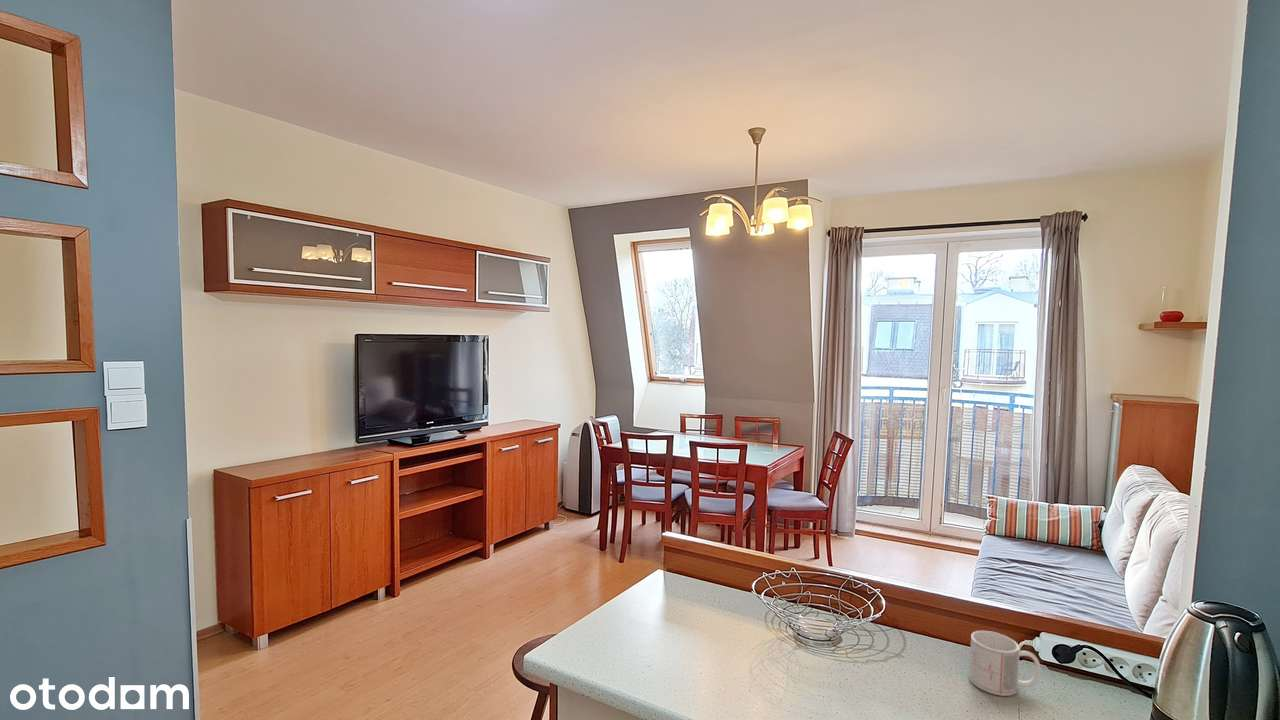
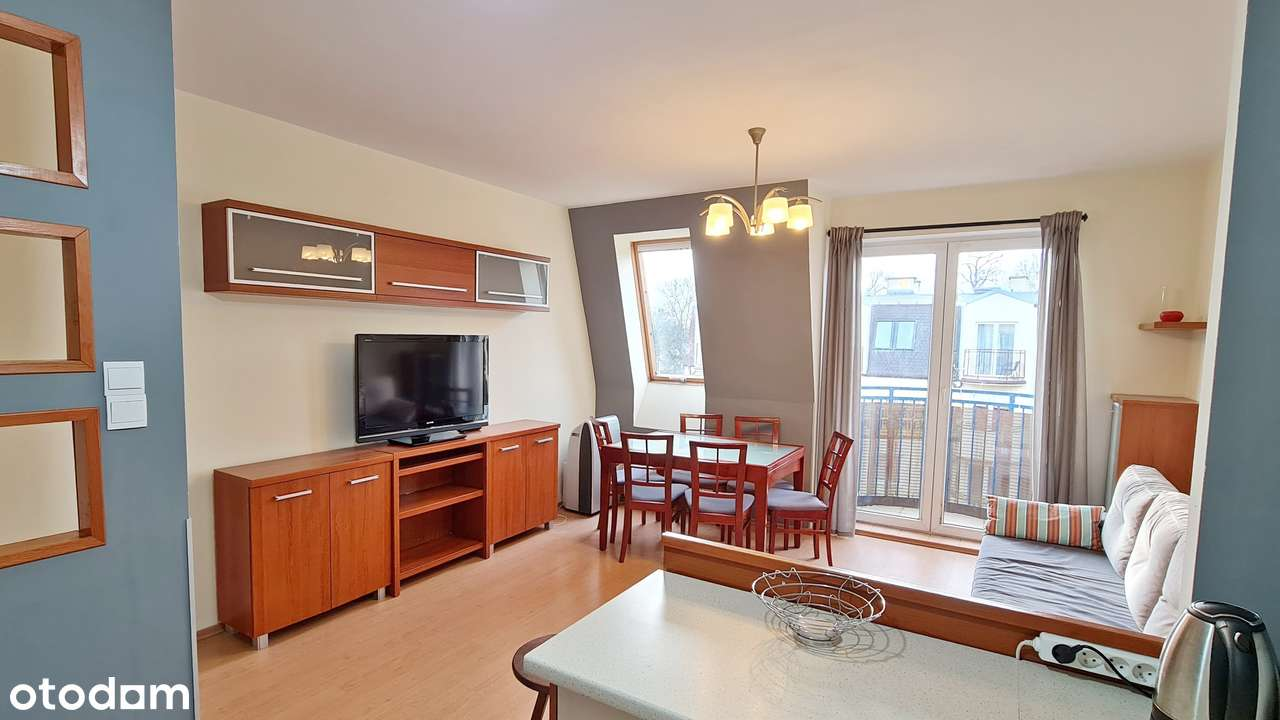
- mug [968,630,1042,697]
